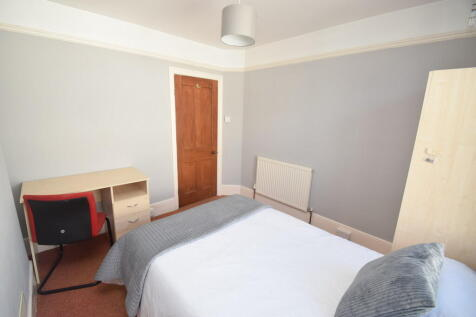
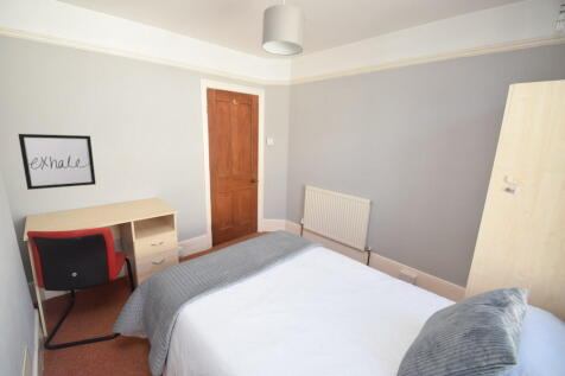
+ wall art [17,133,97,191]
